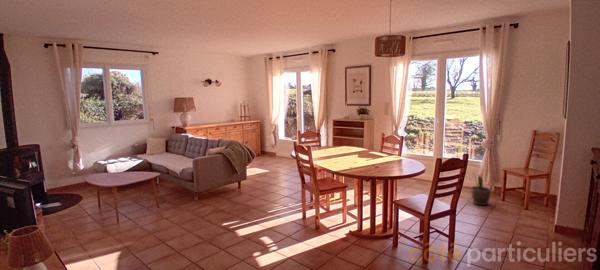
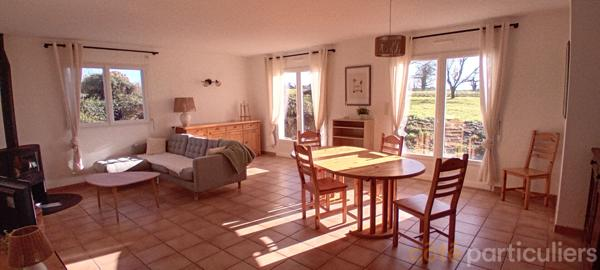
- potted plant [470,170,492,206]
